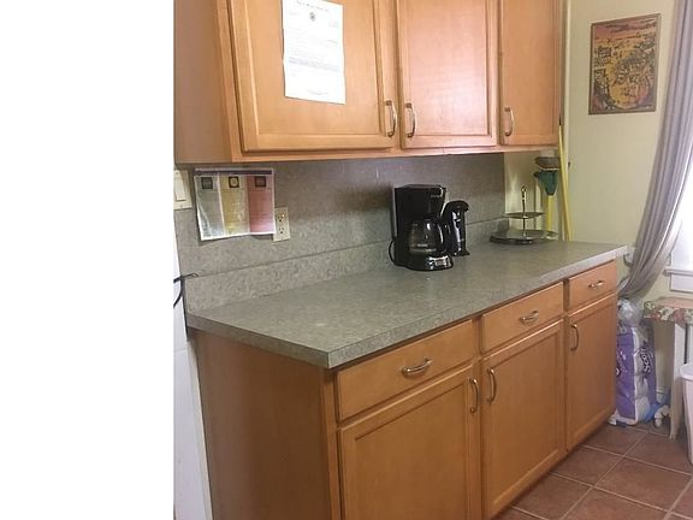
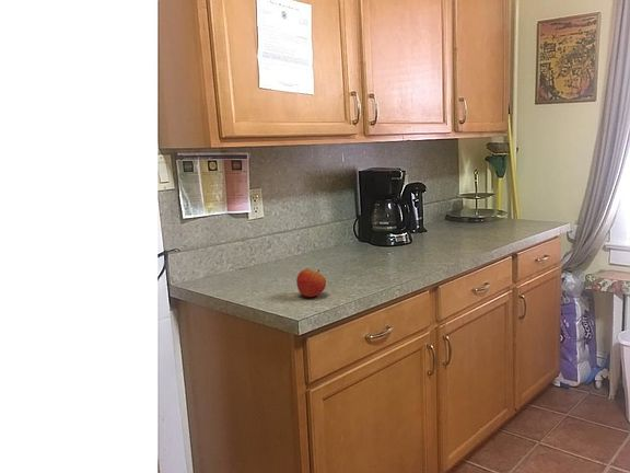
+ apple [295,267,327,298]
